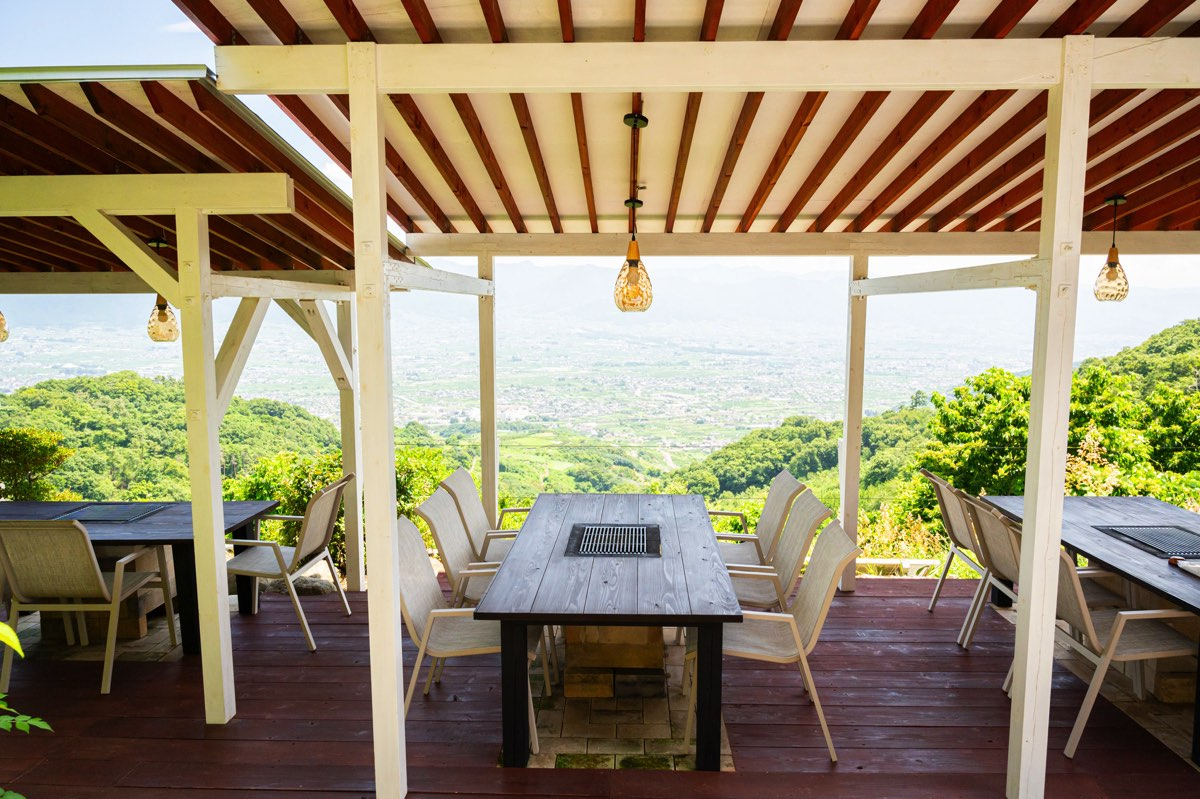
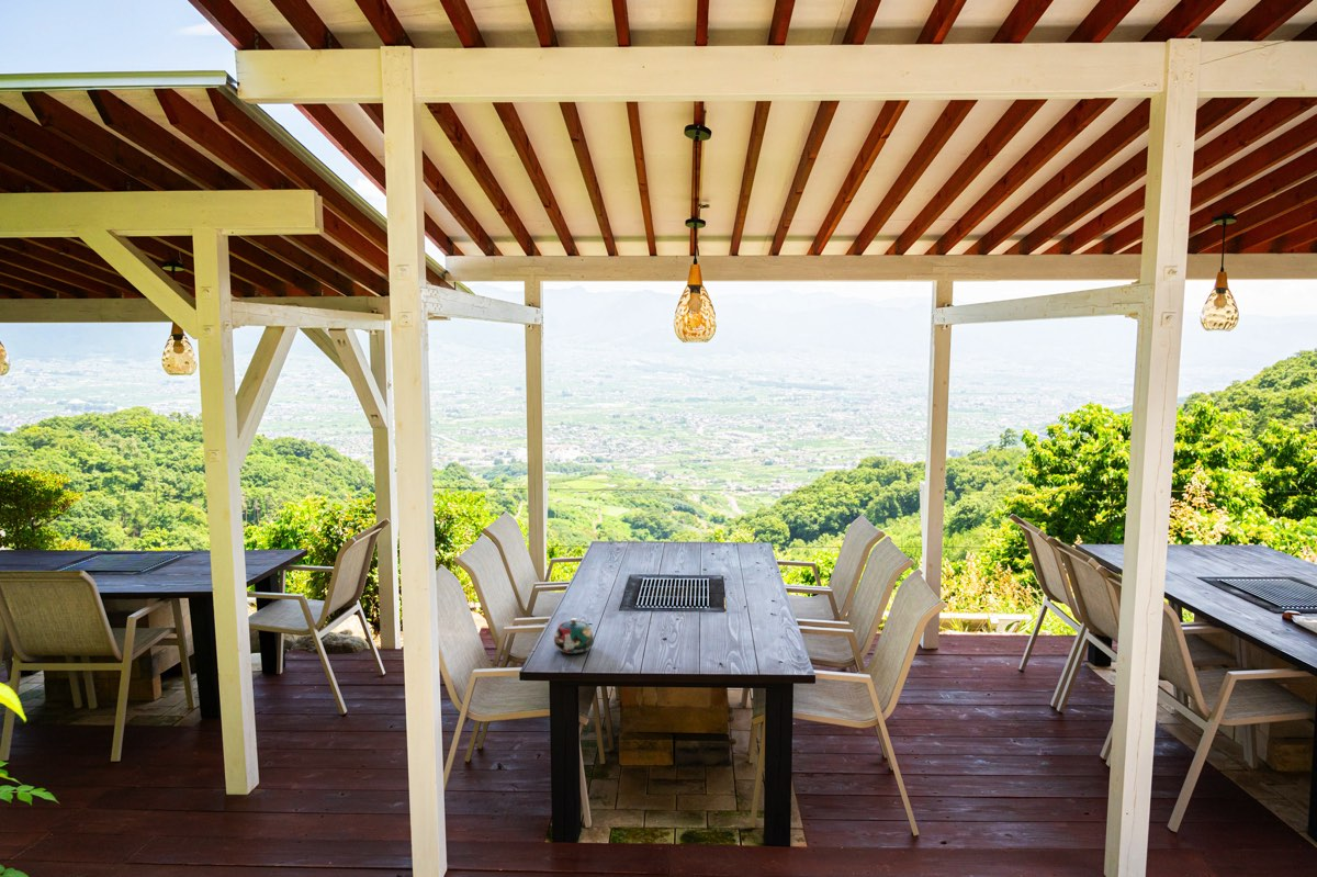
+ teapot [553,617,595,655]
